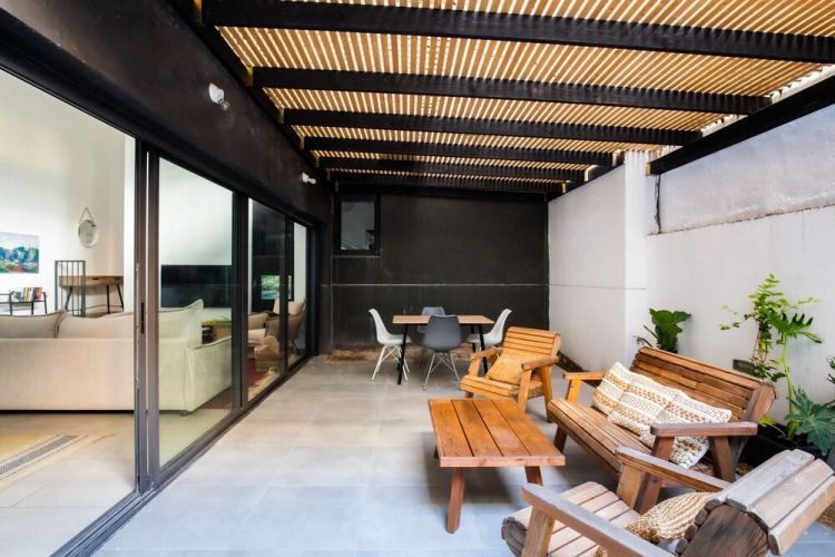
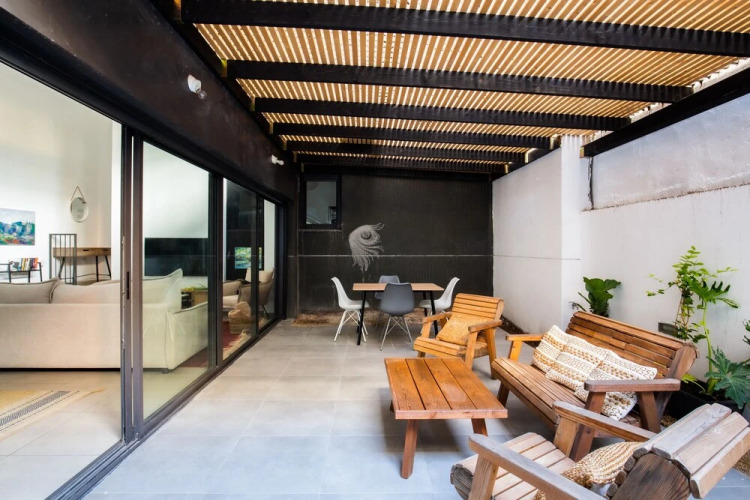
+ wall sculpture [348,223,385,274]
